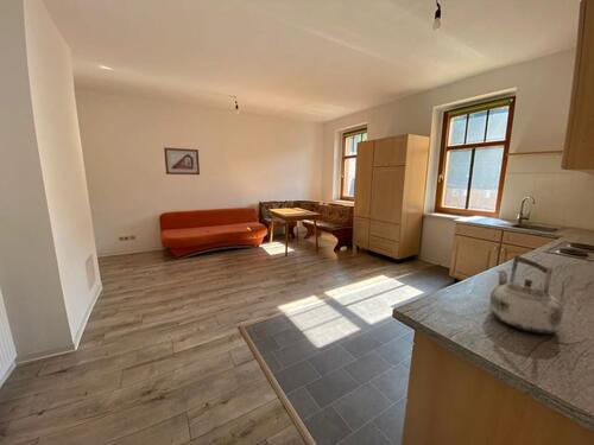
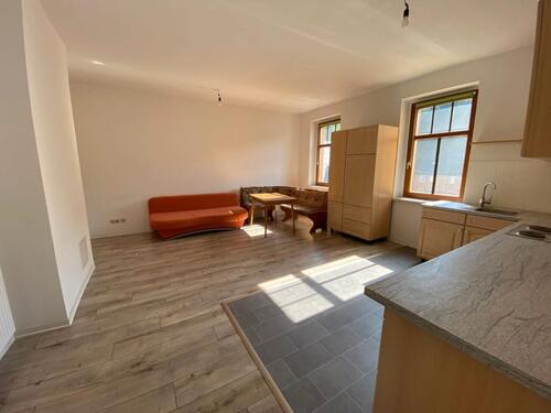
- kettle [488,253,565,335]
- picture frame [163,146,201,176]
